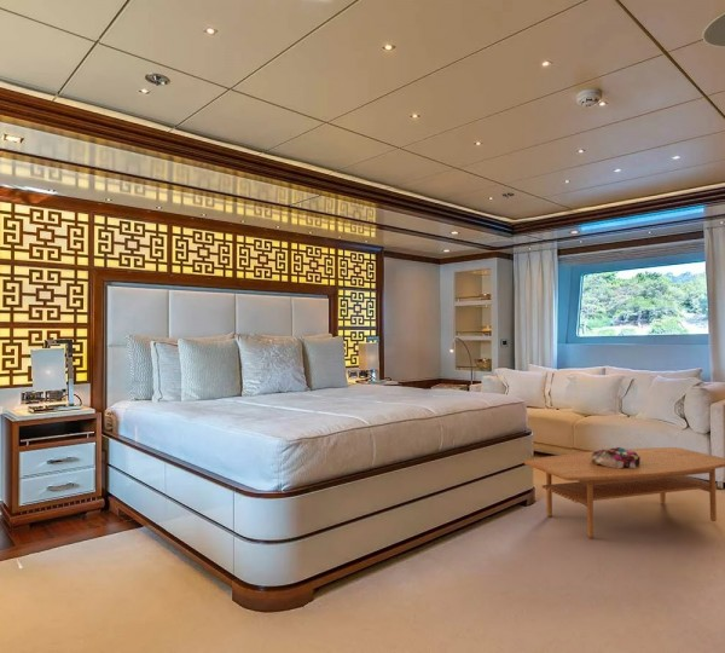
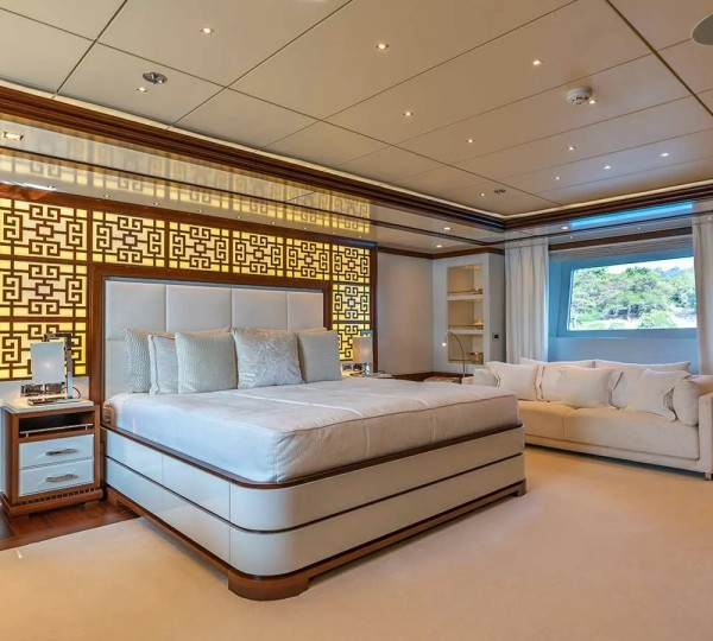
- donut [591,446,640,468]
- coffee table [523,446,725,539]
